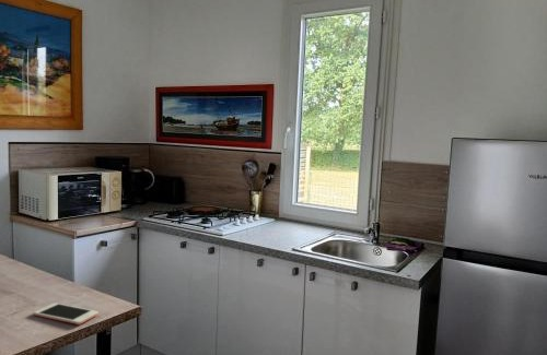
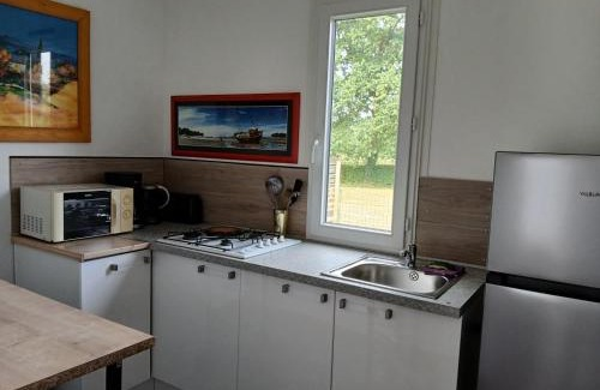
- cell phone [33,301,100,326]
